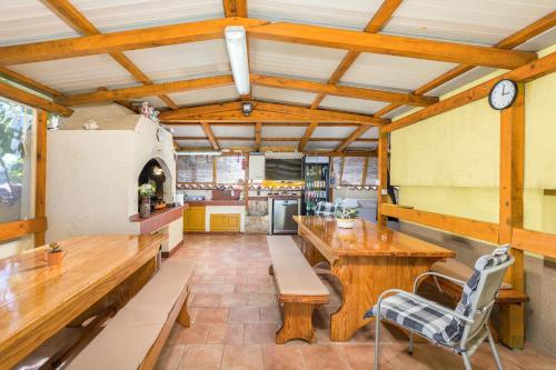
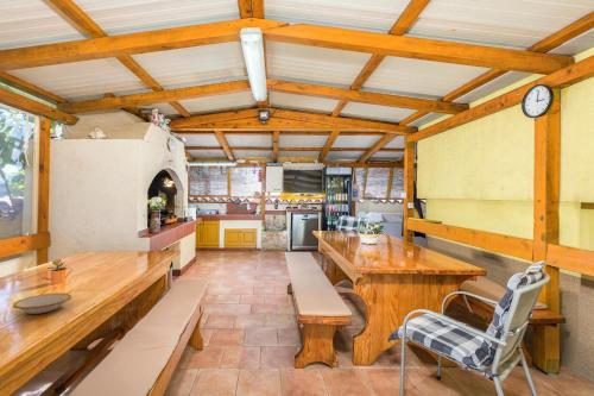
+ bowl [12,293,72,315]
